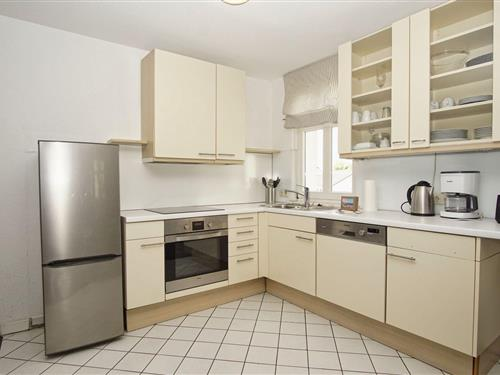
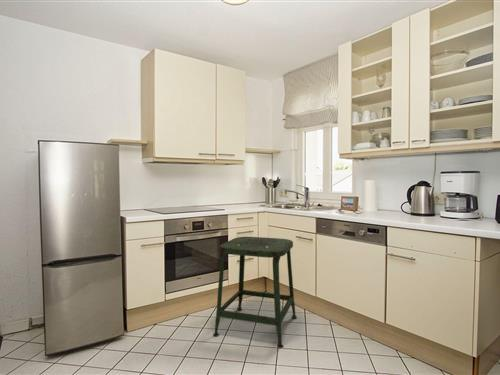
+ stool [212,236,298,349]
